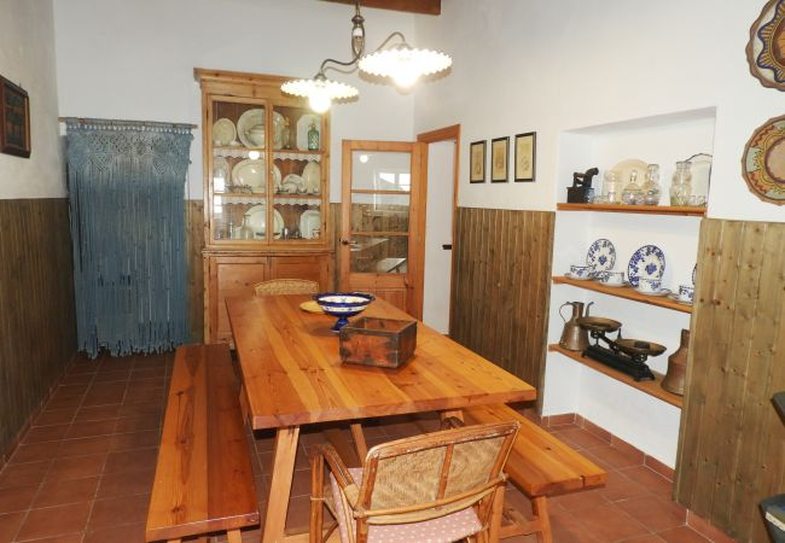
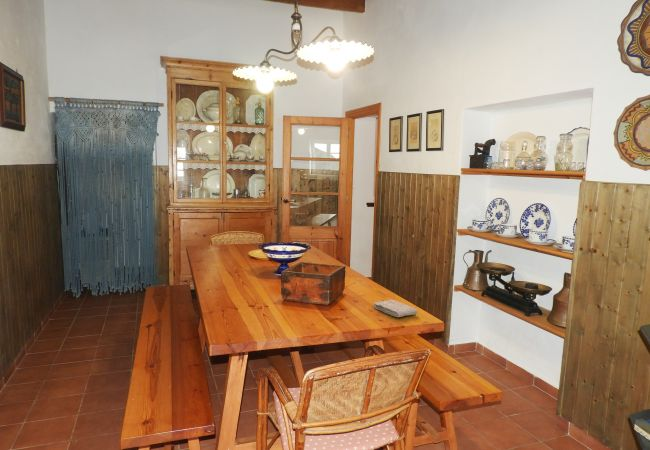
+ washcloth [372,299,419,318]
